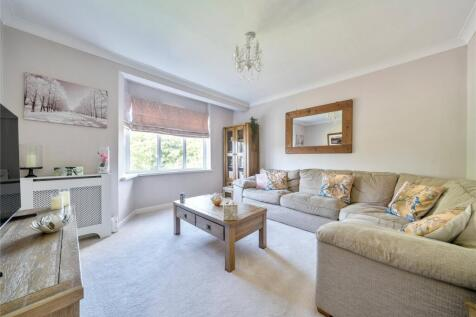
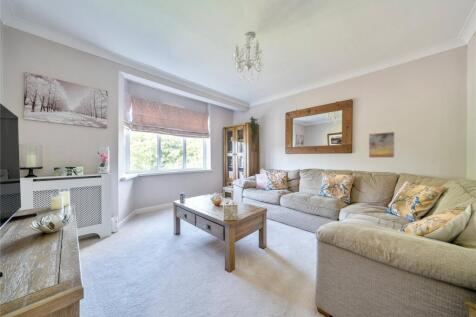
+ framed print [368,131,396,159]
